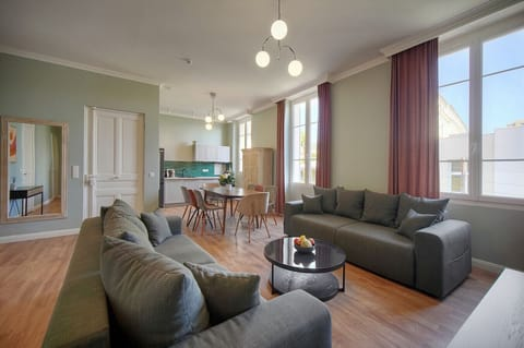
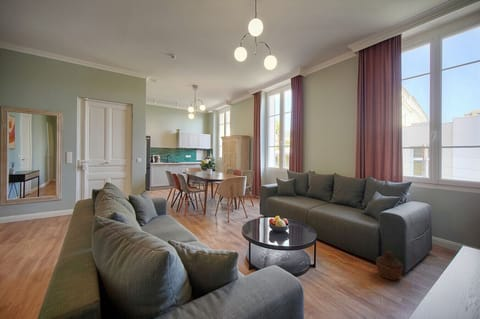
+ woven basket [375,250,404,281]
